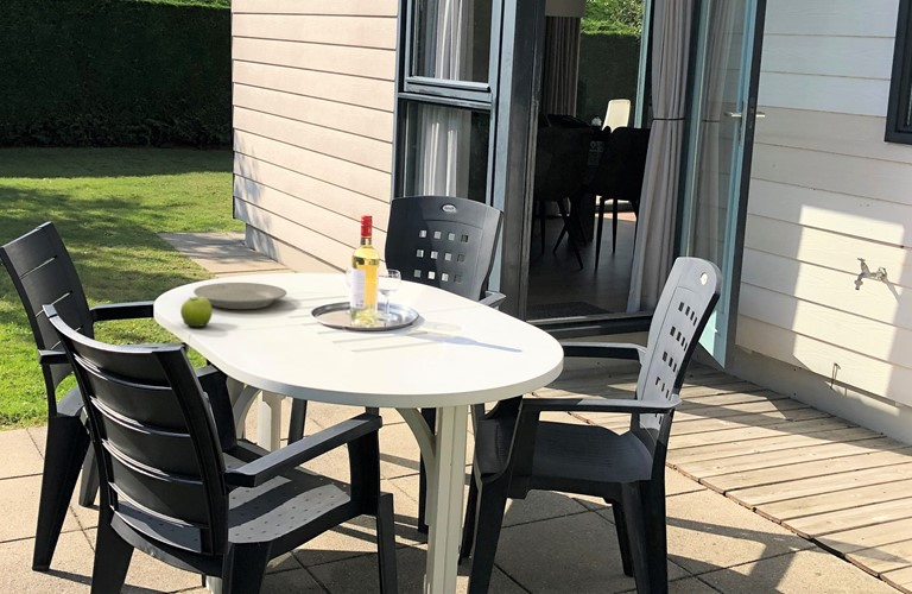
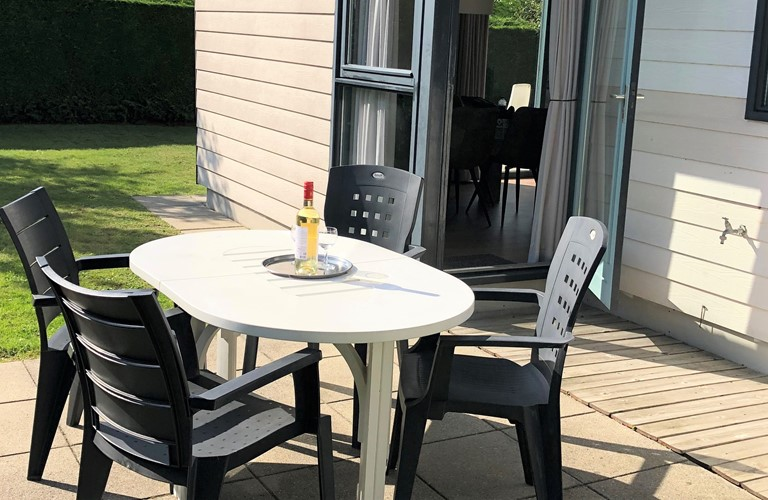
- plate [192,282,287,310]
- fruit [179,296,214,328]
